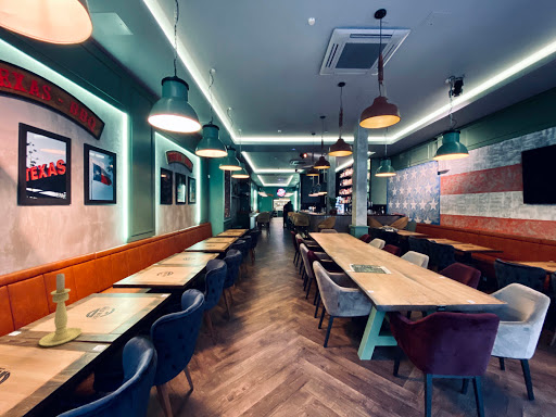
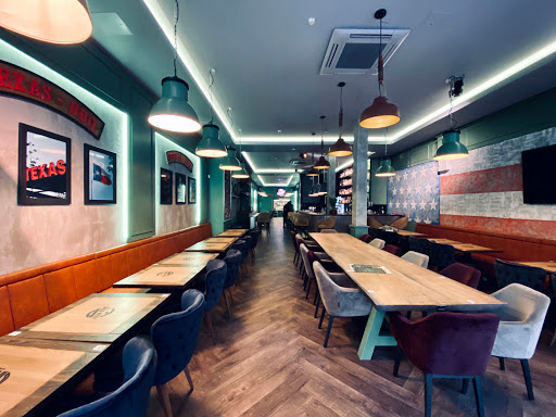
- candle holder [38,271,83,348]
